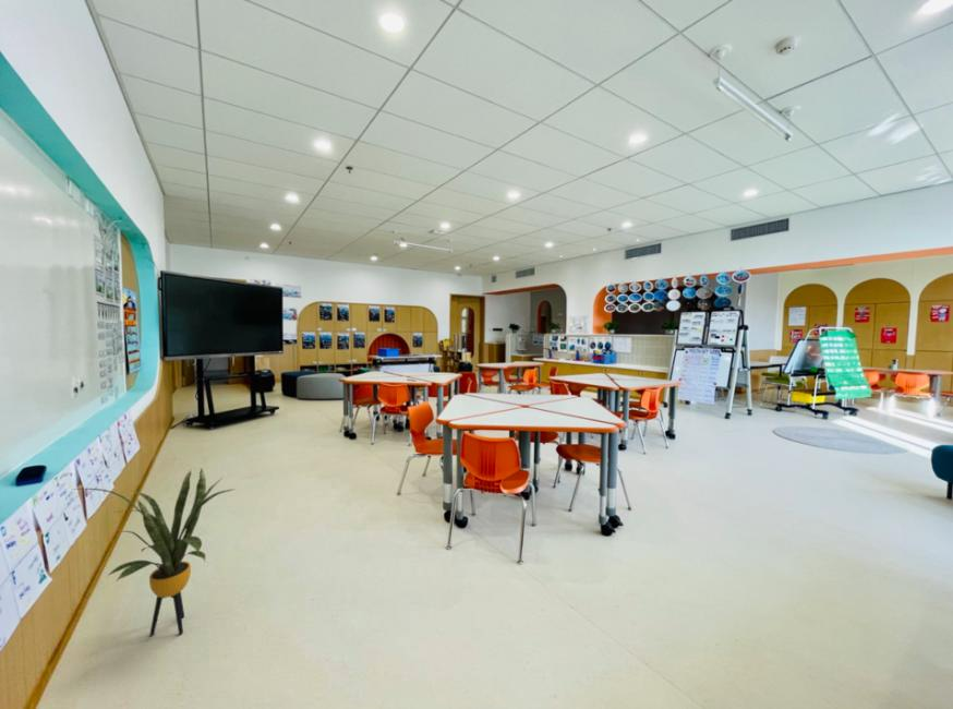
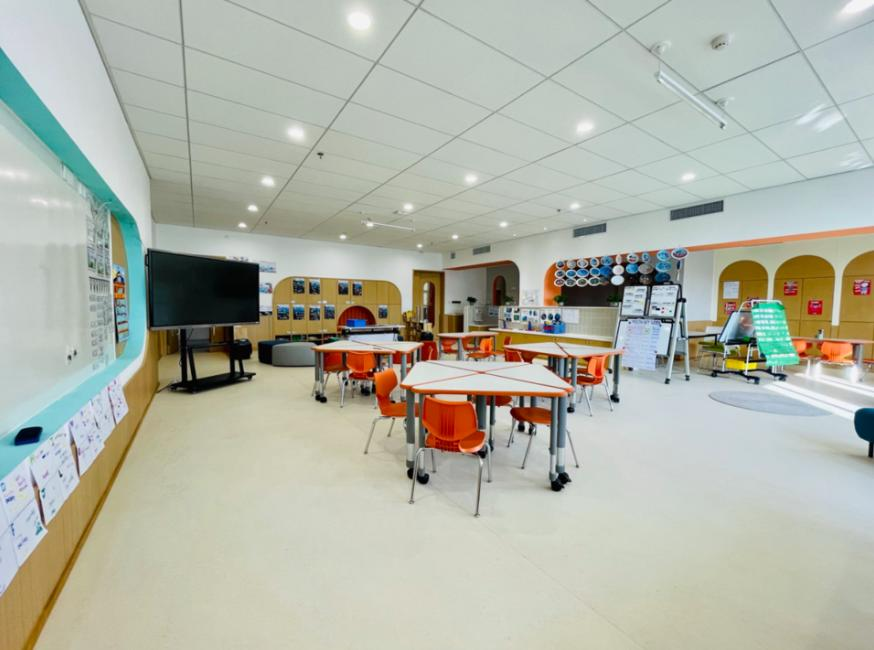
- house plant [70,467,237,637]
